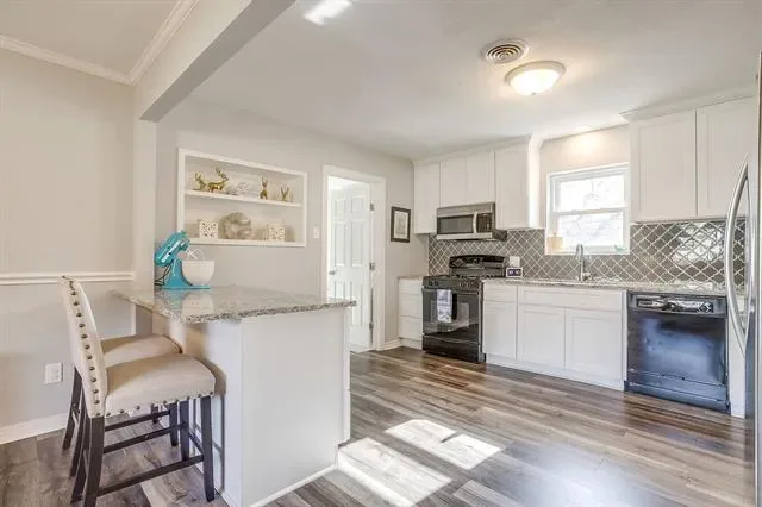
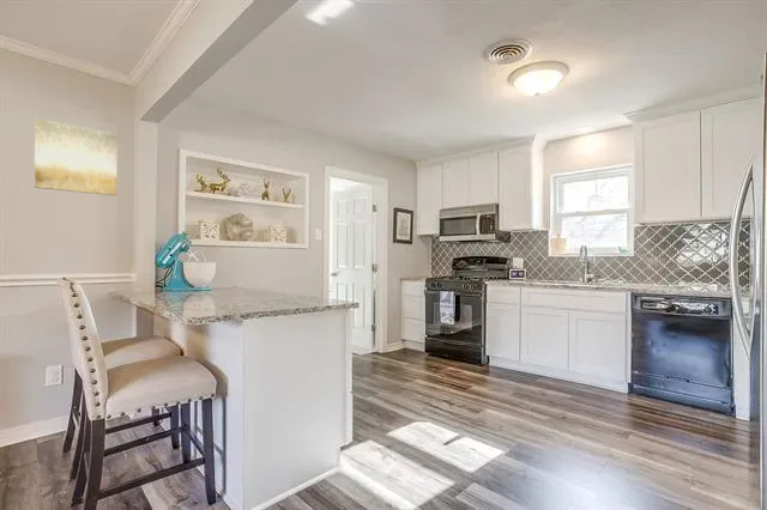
+ wall art [34,117,119,196]
